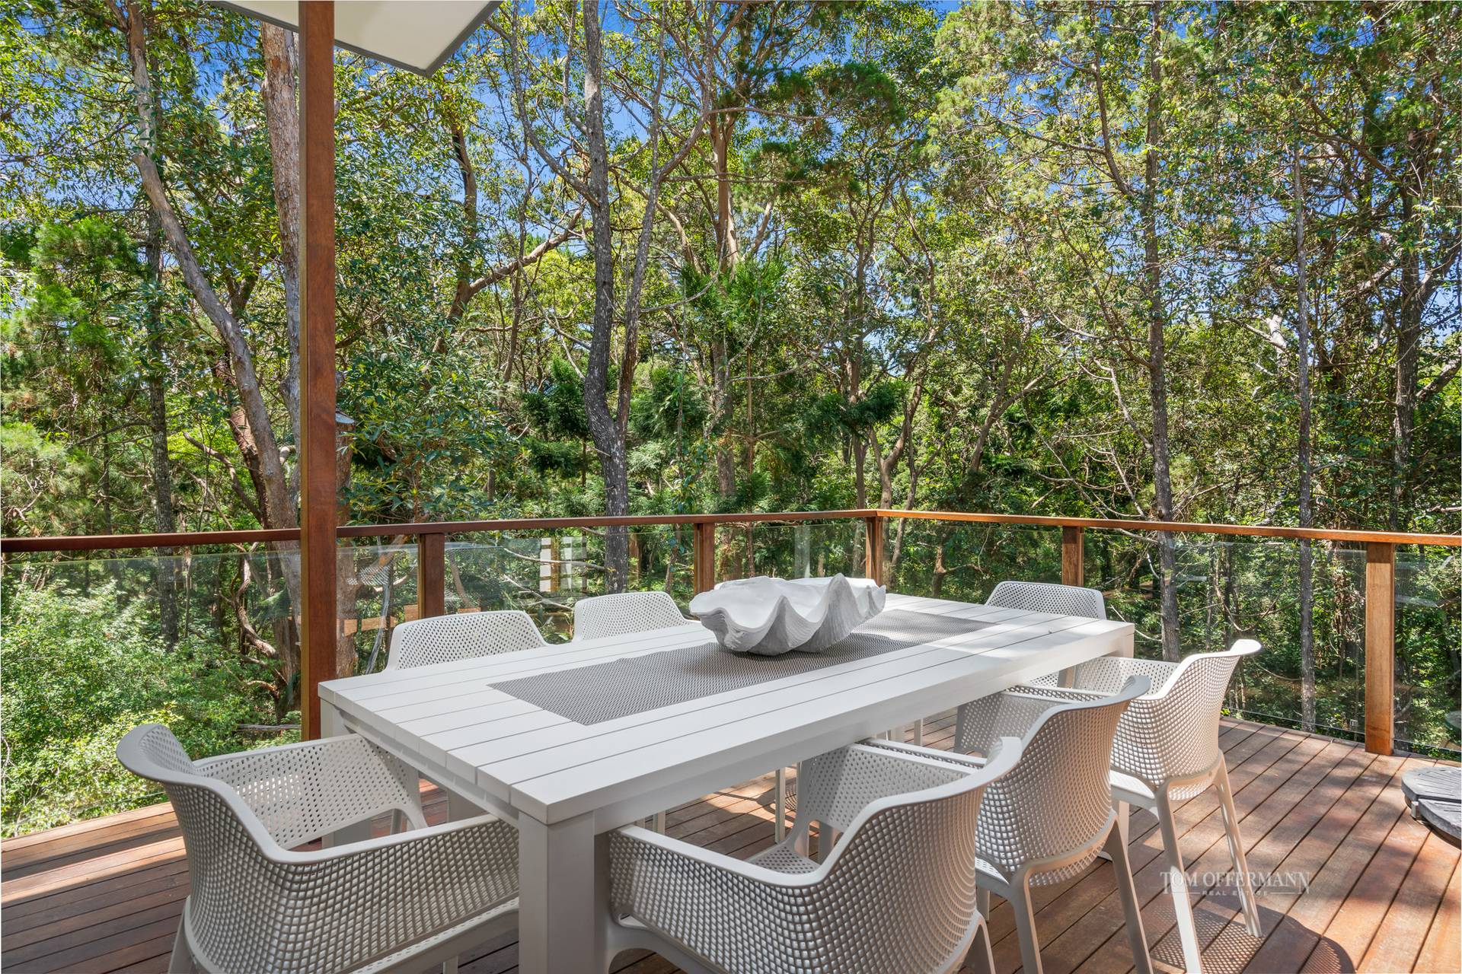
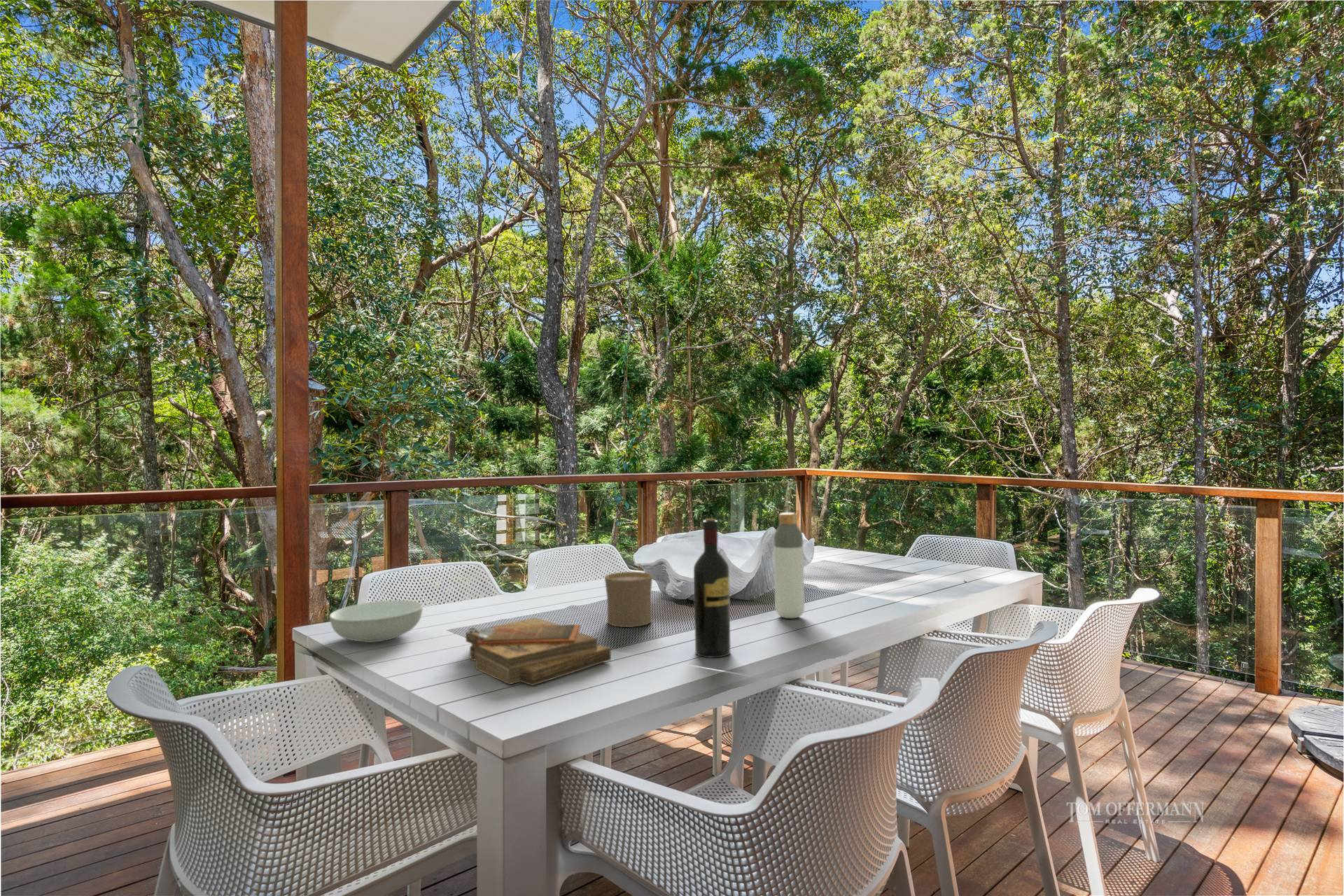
+ wine bottle [693,518,731,659]
+ clipboard [465,617,612,687]
+ bottle [773,512,805,619]
+ cup [604,571,653,628]
+ serving bowl [328,599,423,643]
